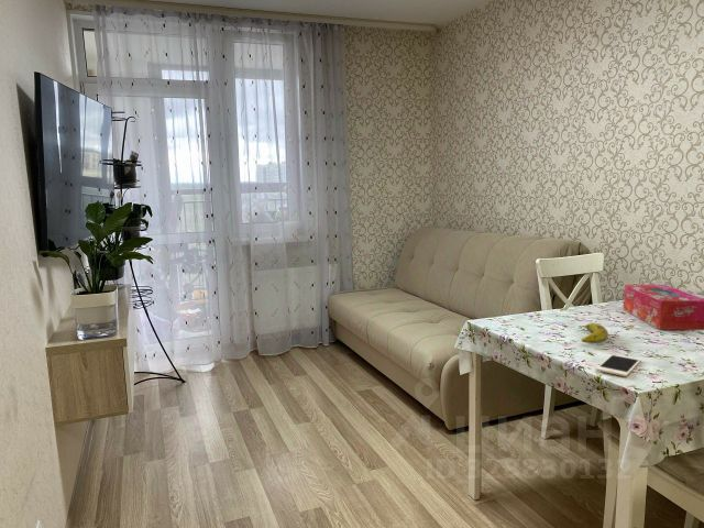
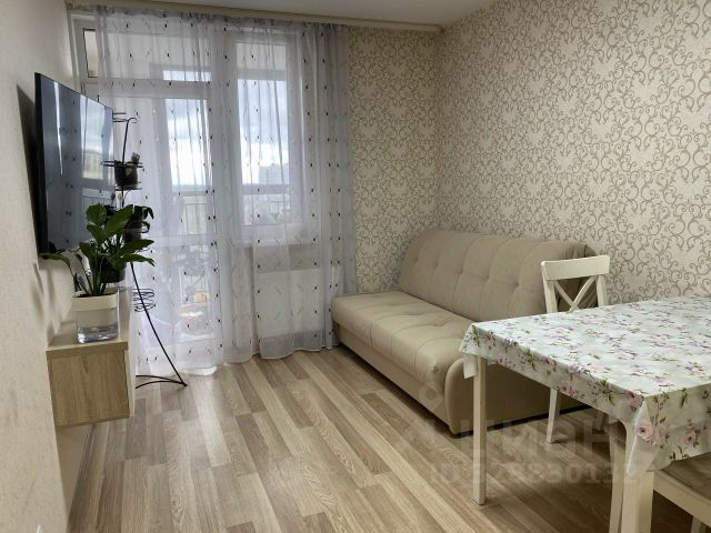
- fruit [578,322,609,344]
- cell phone [595,353,642,377]
- tissue box [623,284,704,331]
